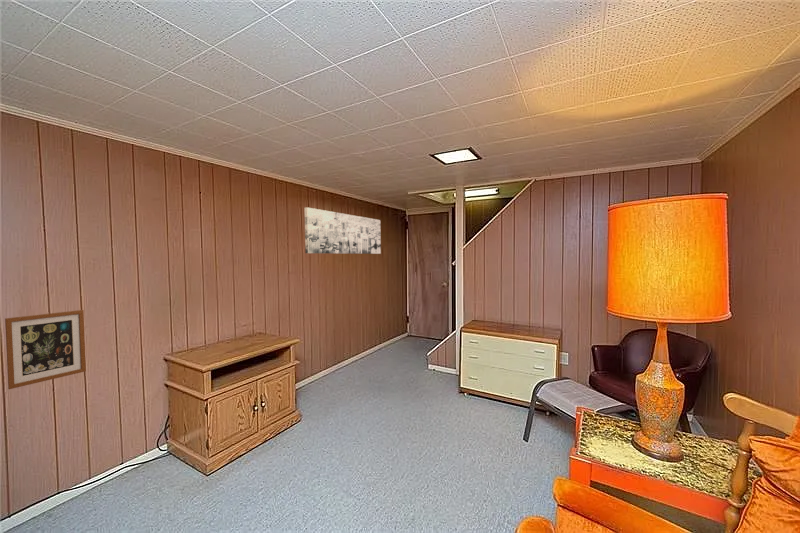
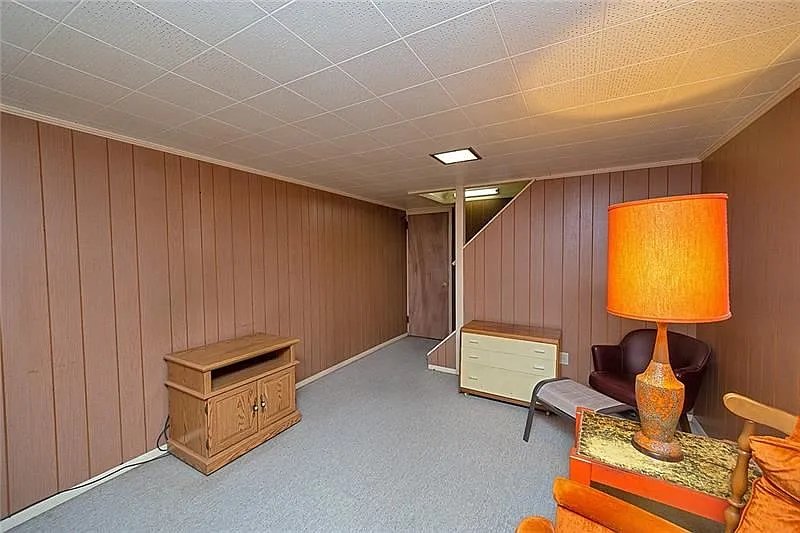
- wall art [4,309,87,390]
- wall art [304,206,382,255]
